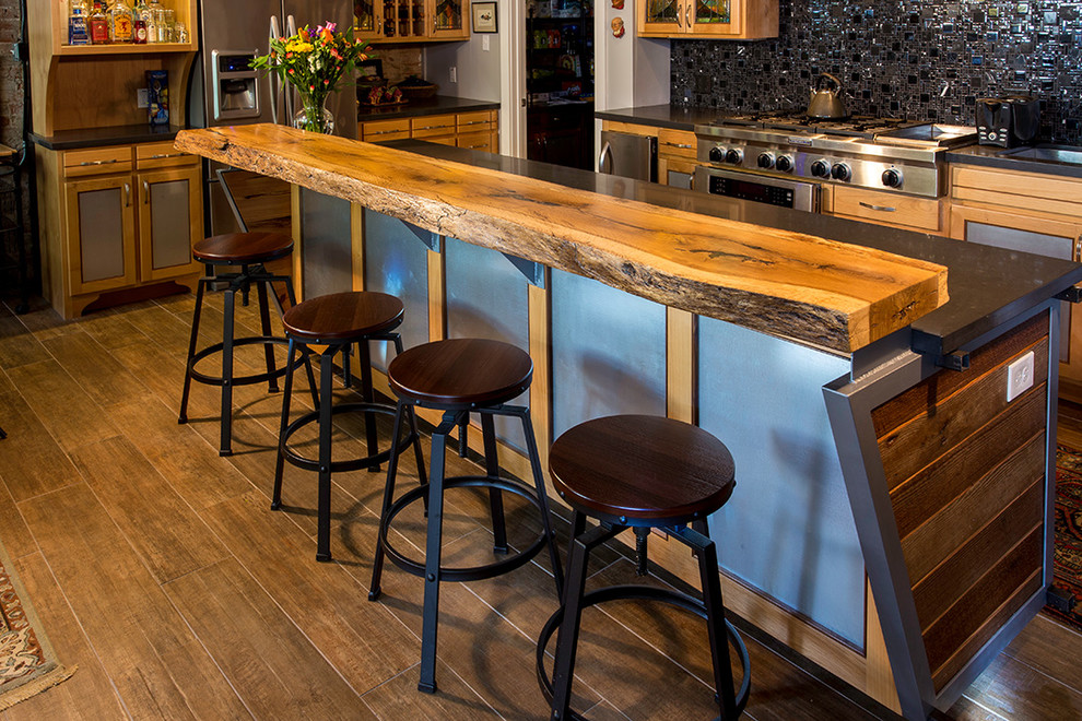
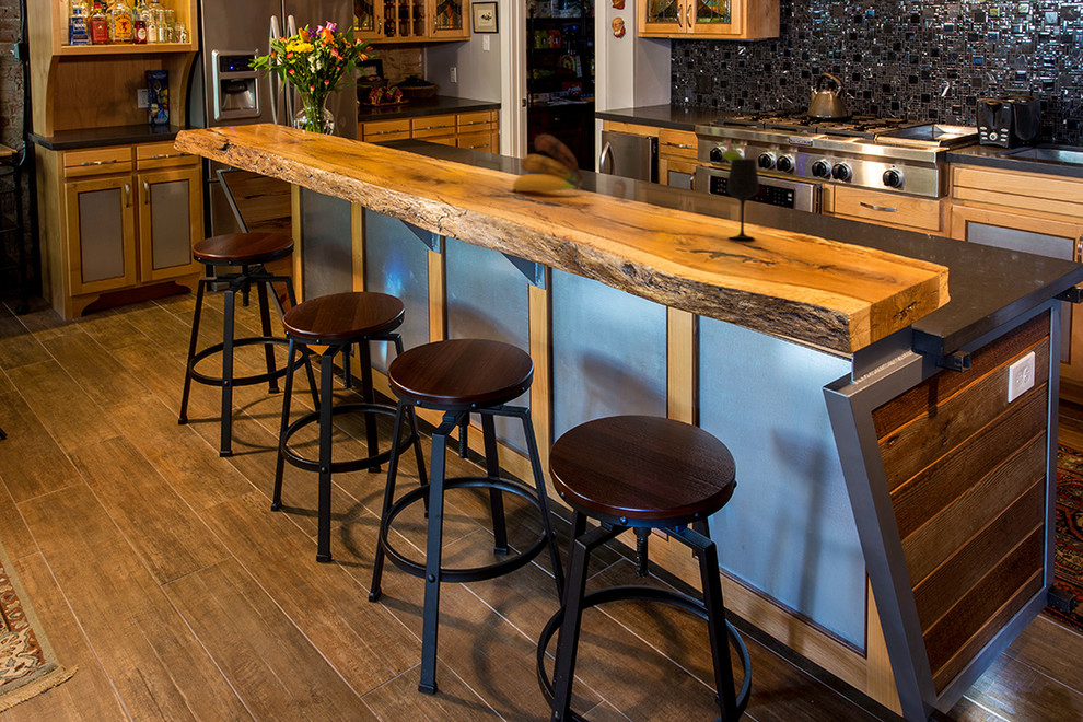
+ wine glass [721,140,760,240]
+ banana [512,133,585,193]
